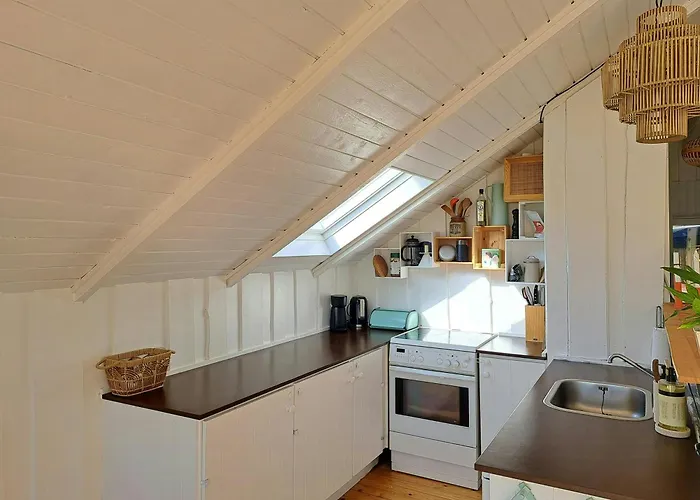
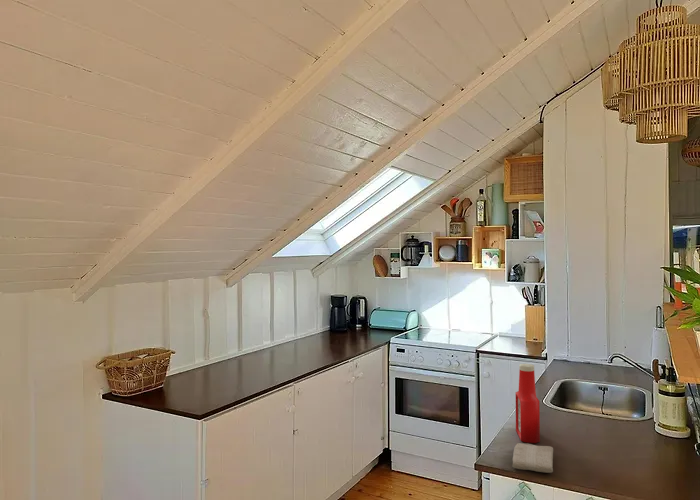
+ soap bottle [515,363,541,444]
+ washcloth [512,442,554,474]
